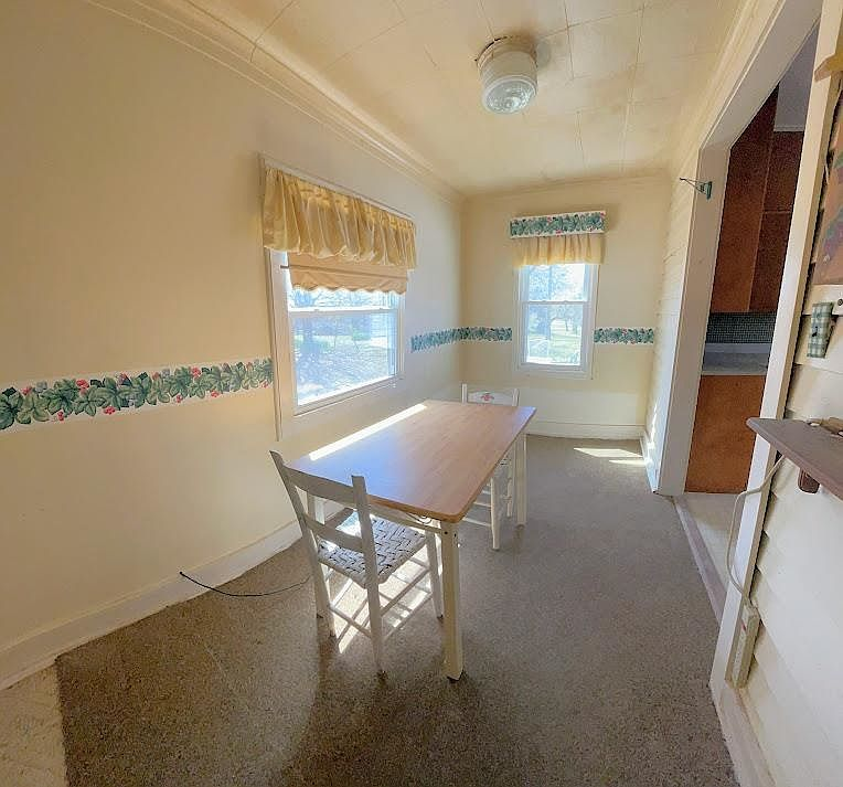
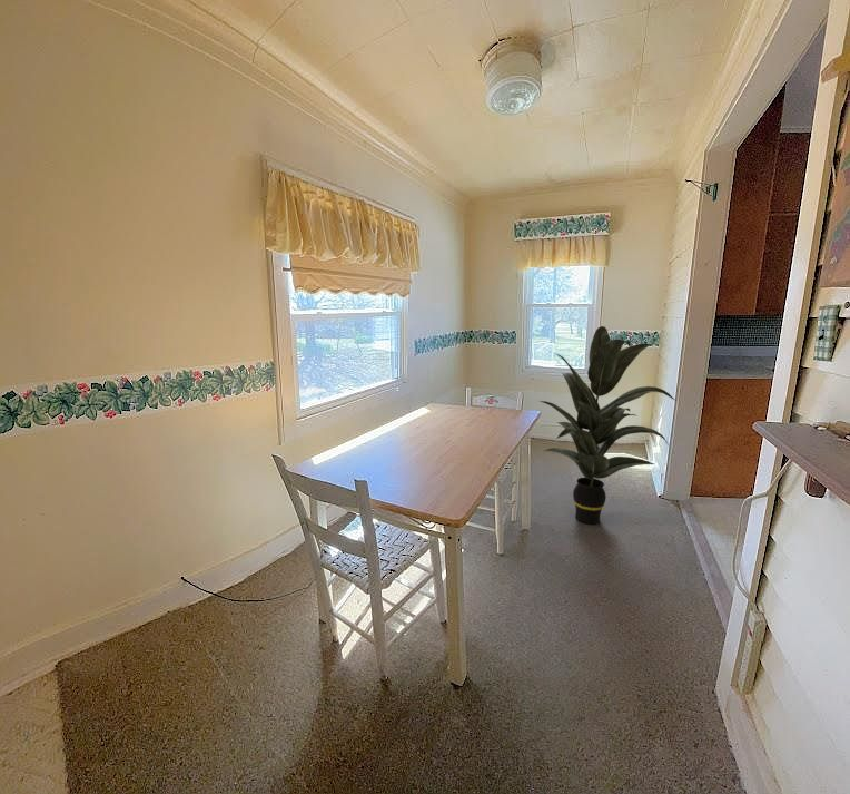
+ indoor plant [538,325,678,525]
